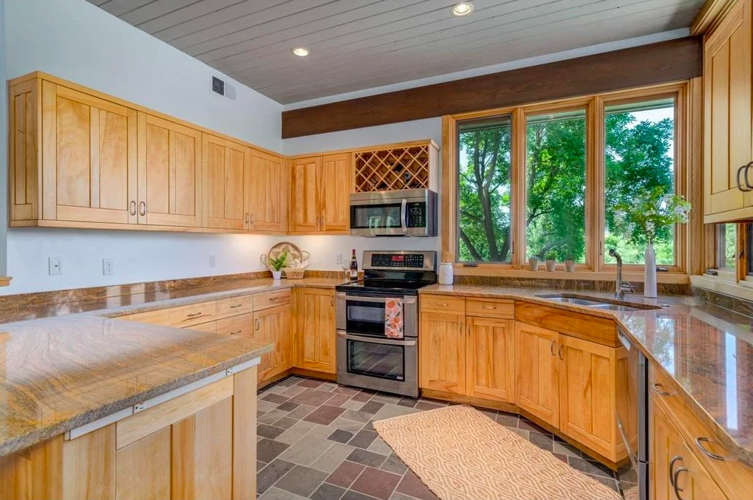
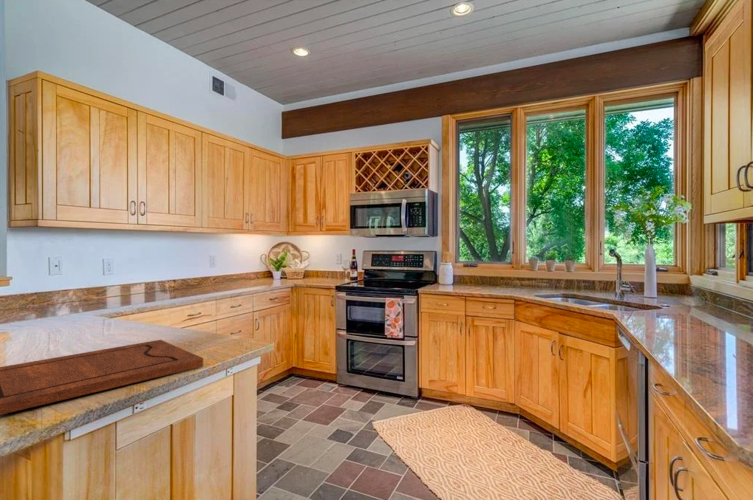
+ cutting board [0,339,204,416]
